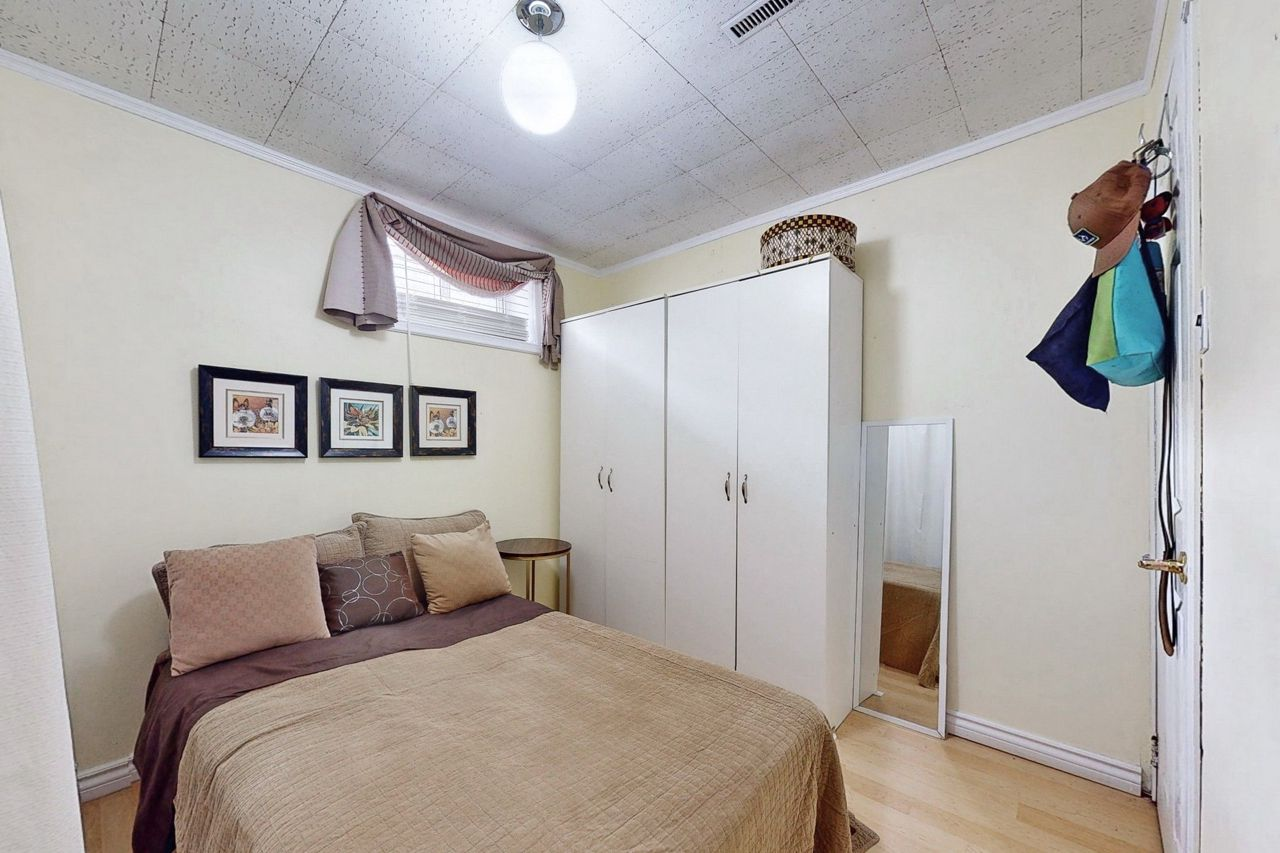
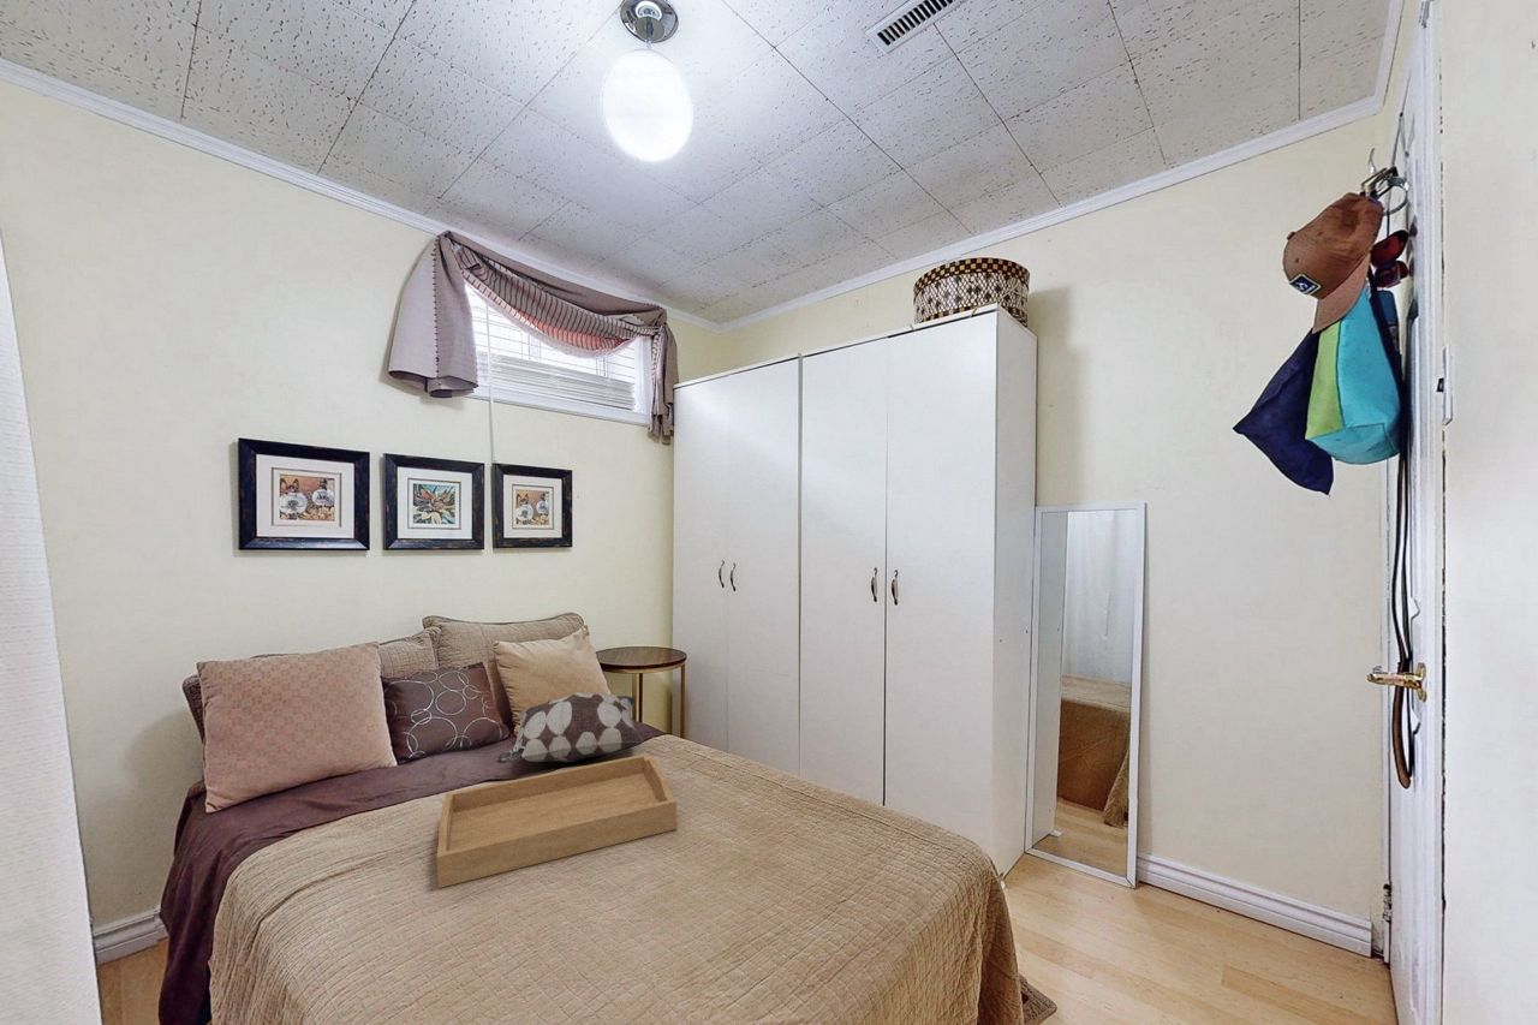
+ serving tray [436,752,678,889]
+ decorative pillow [495,691,645,764]
